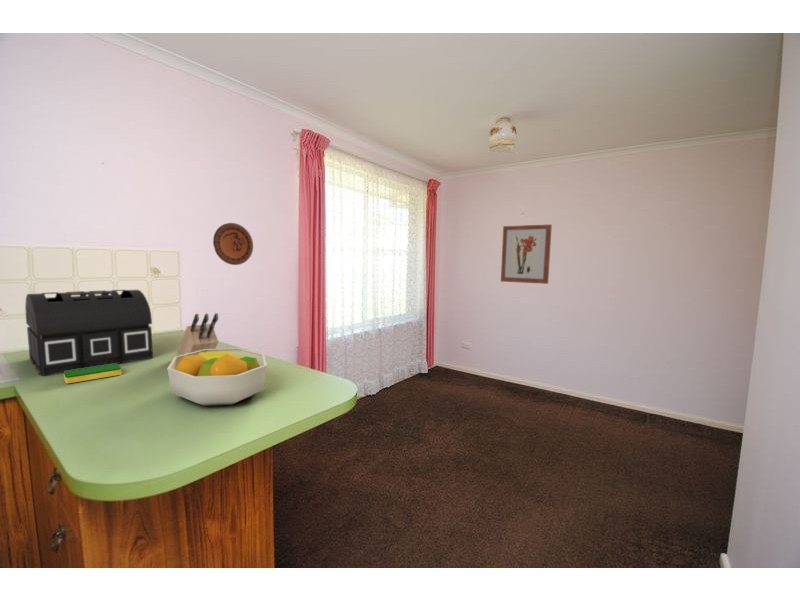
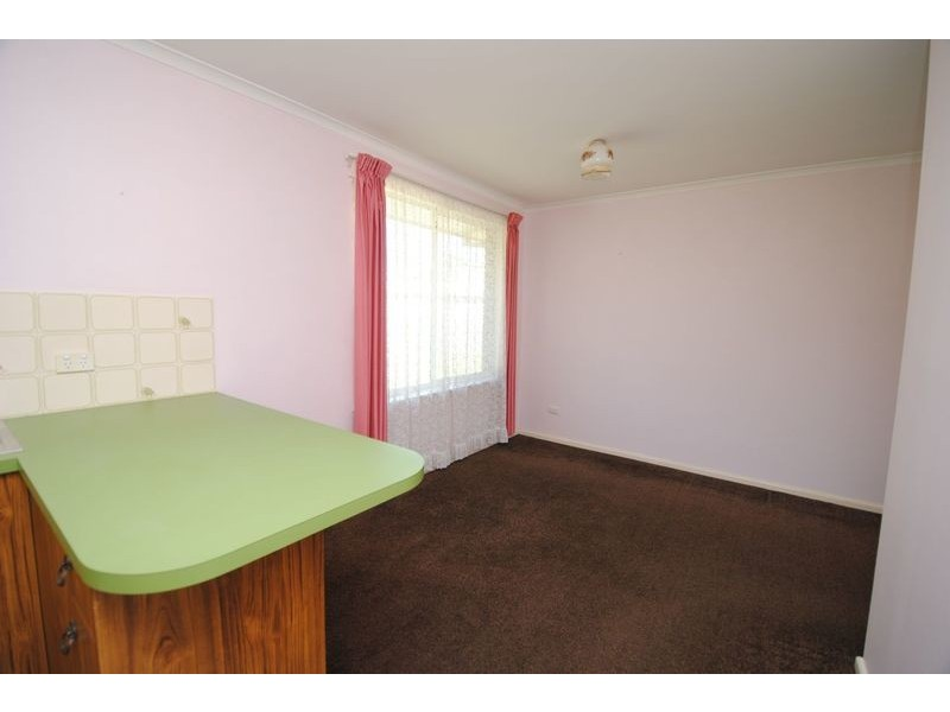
- fruit bowl [166,347,268,407]
- wall art [500,224,553,285]
- dish sponge [63,364,122,385]
- treasure chest [24,289,154,377]
- knife block [175,312,219,357]
- decorative plate [212,222,254,266]
